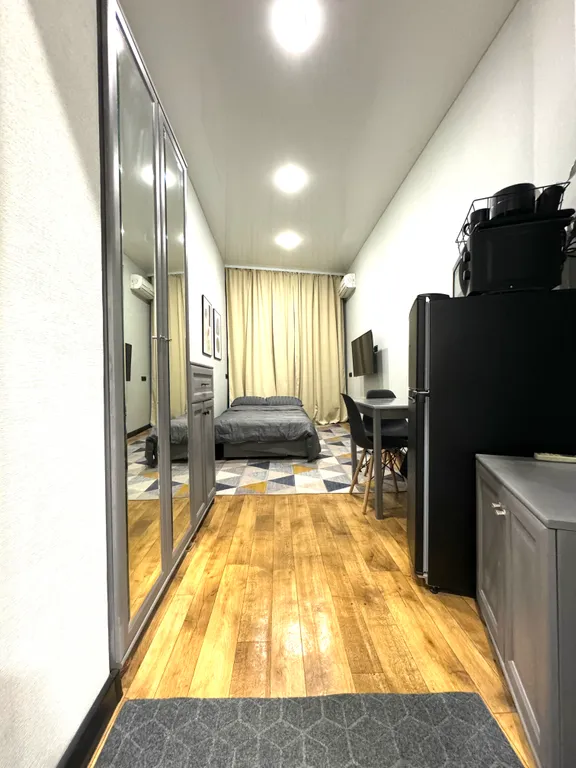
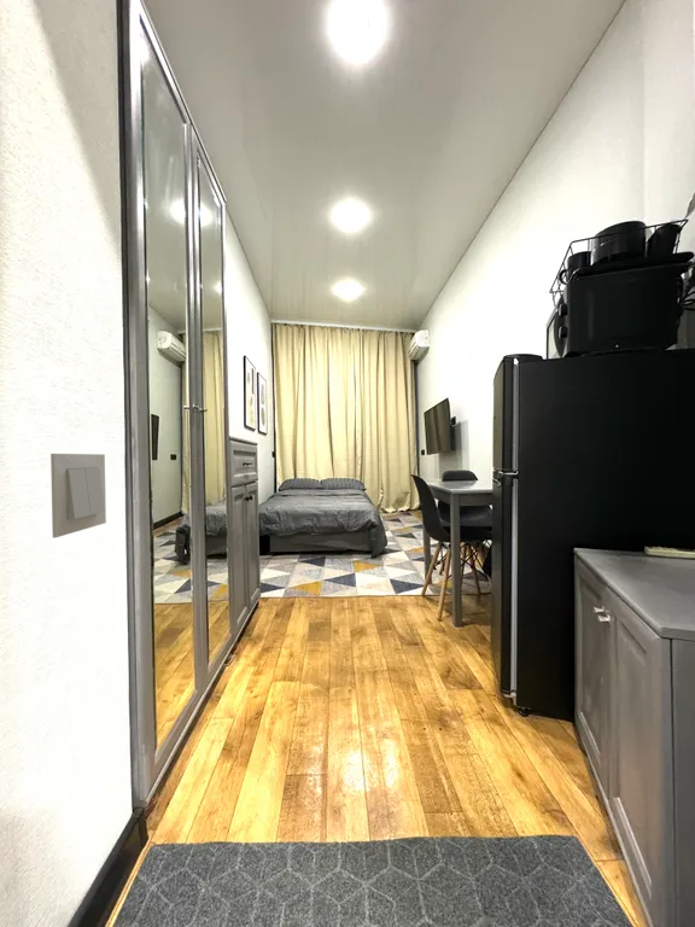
+ light switch [49,453,107,538]
